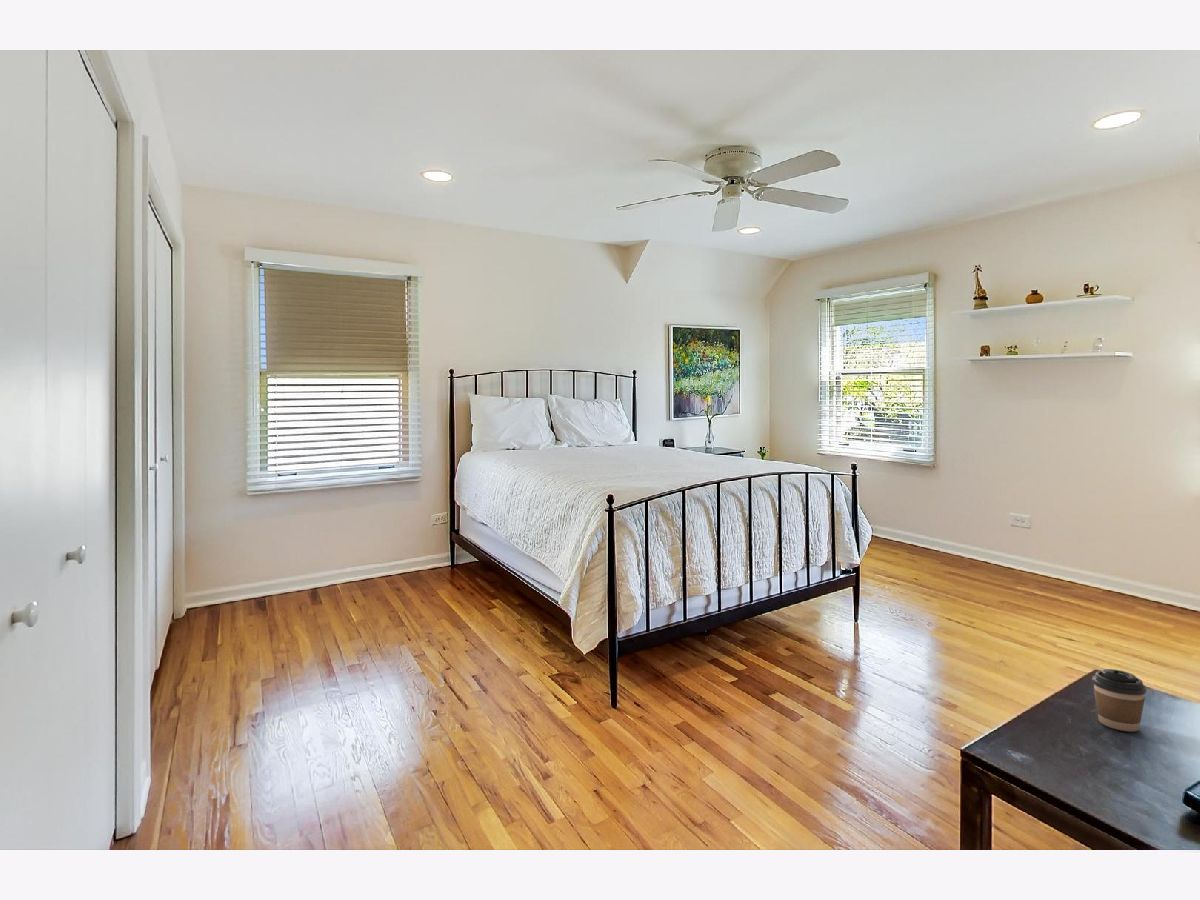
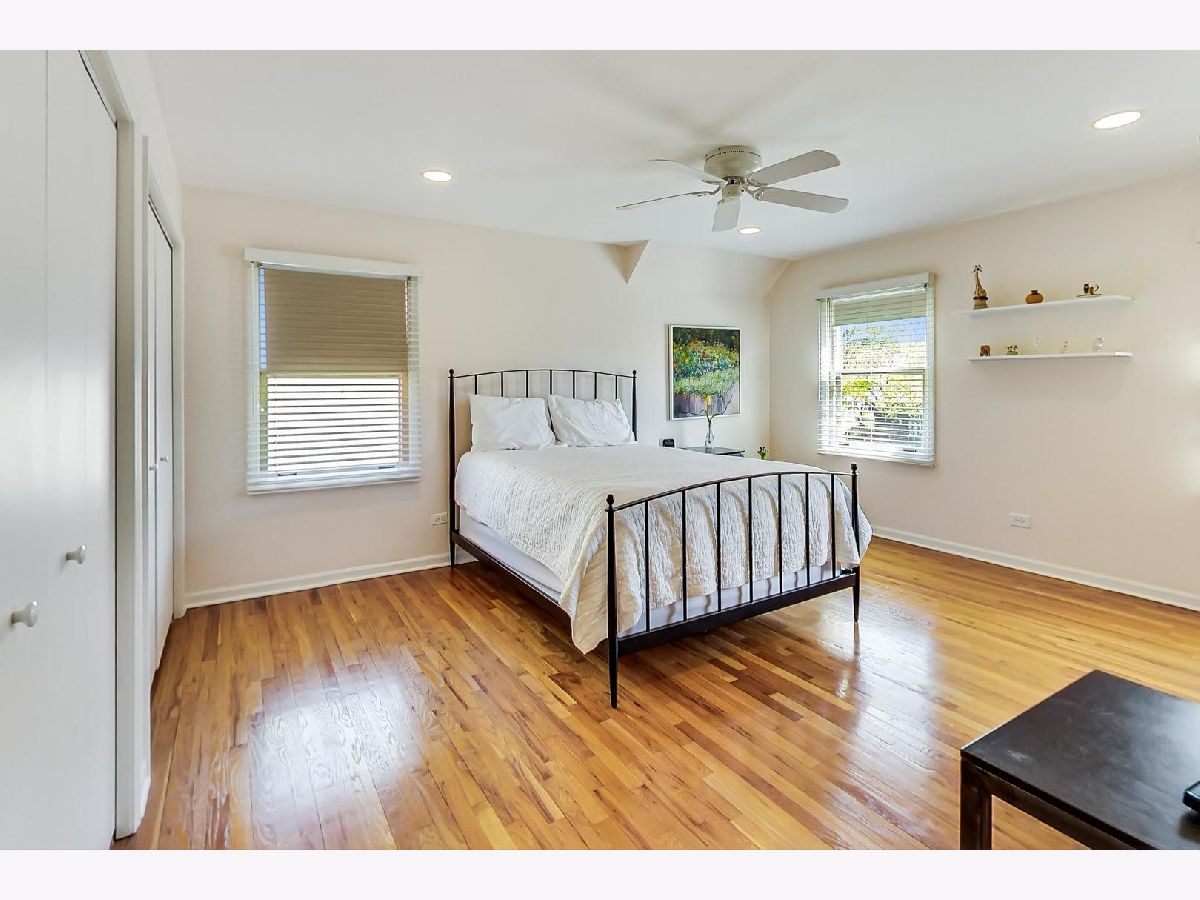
- coffee cup [1091,668,1147,732]
